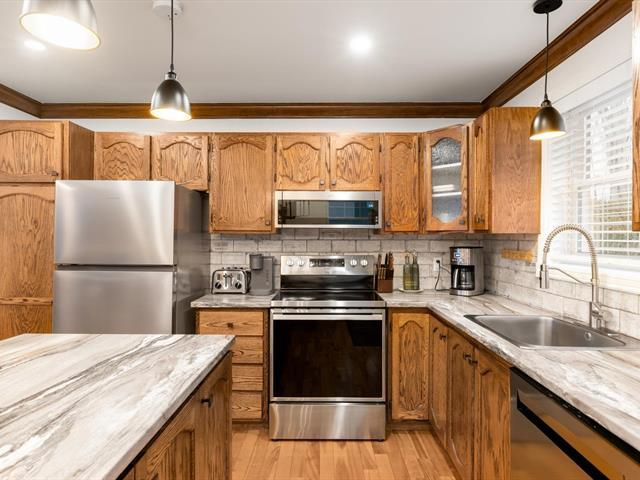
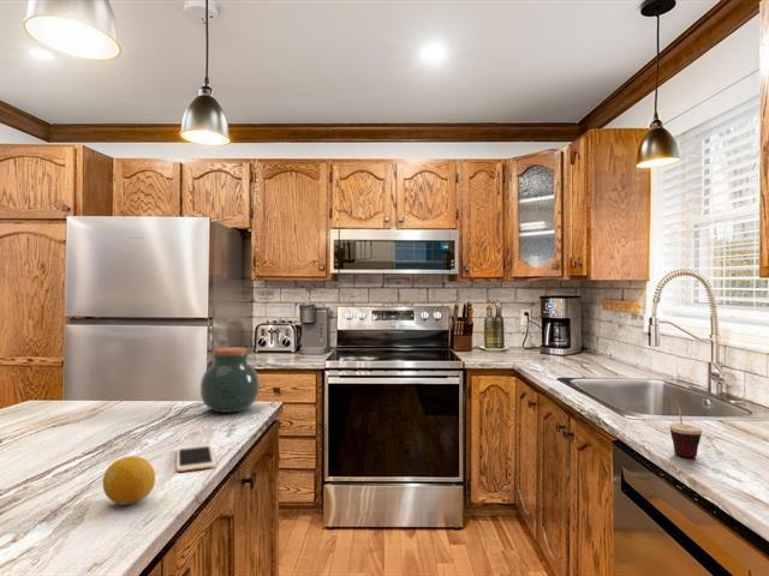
+ jar [199,346,261,414]
+ fruit [102,455,156,506]
+ cell phone [175,443,216,473]
+ cup [668,398,703,458]
